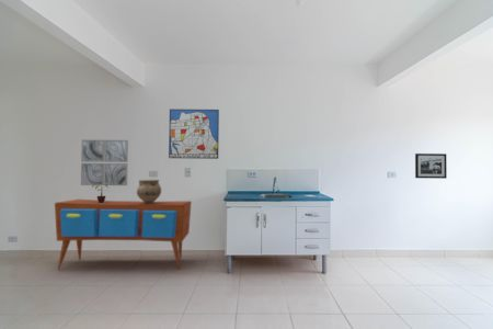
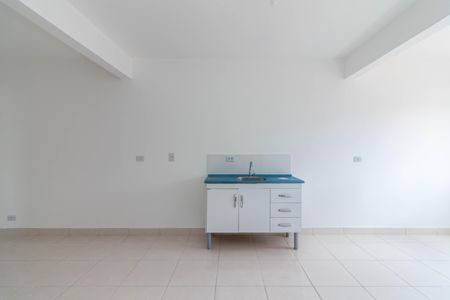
- wall art [168,109,220,160]
- potted plant [91,184,110,203]
- wall art [80,138,129,186]
- sideboard [54,198,193,271]
- ceramic pot [136,179,162,204]
- picture frame [414,152,448,180]
